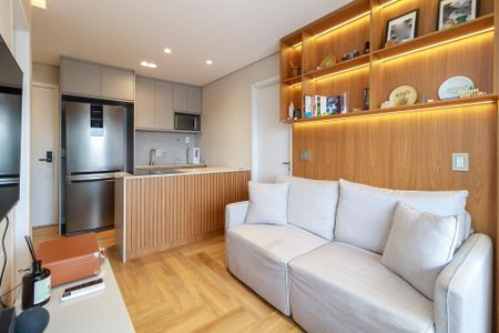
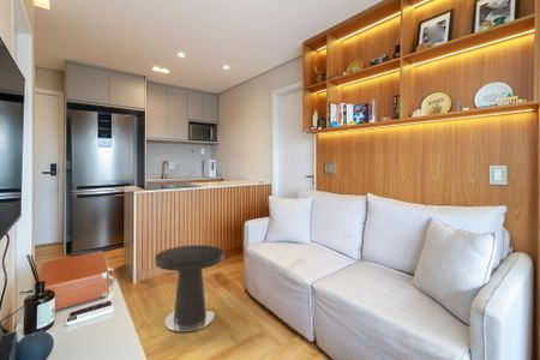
+ side table [154,244,224,332]
